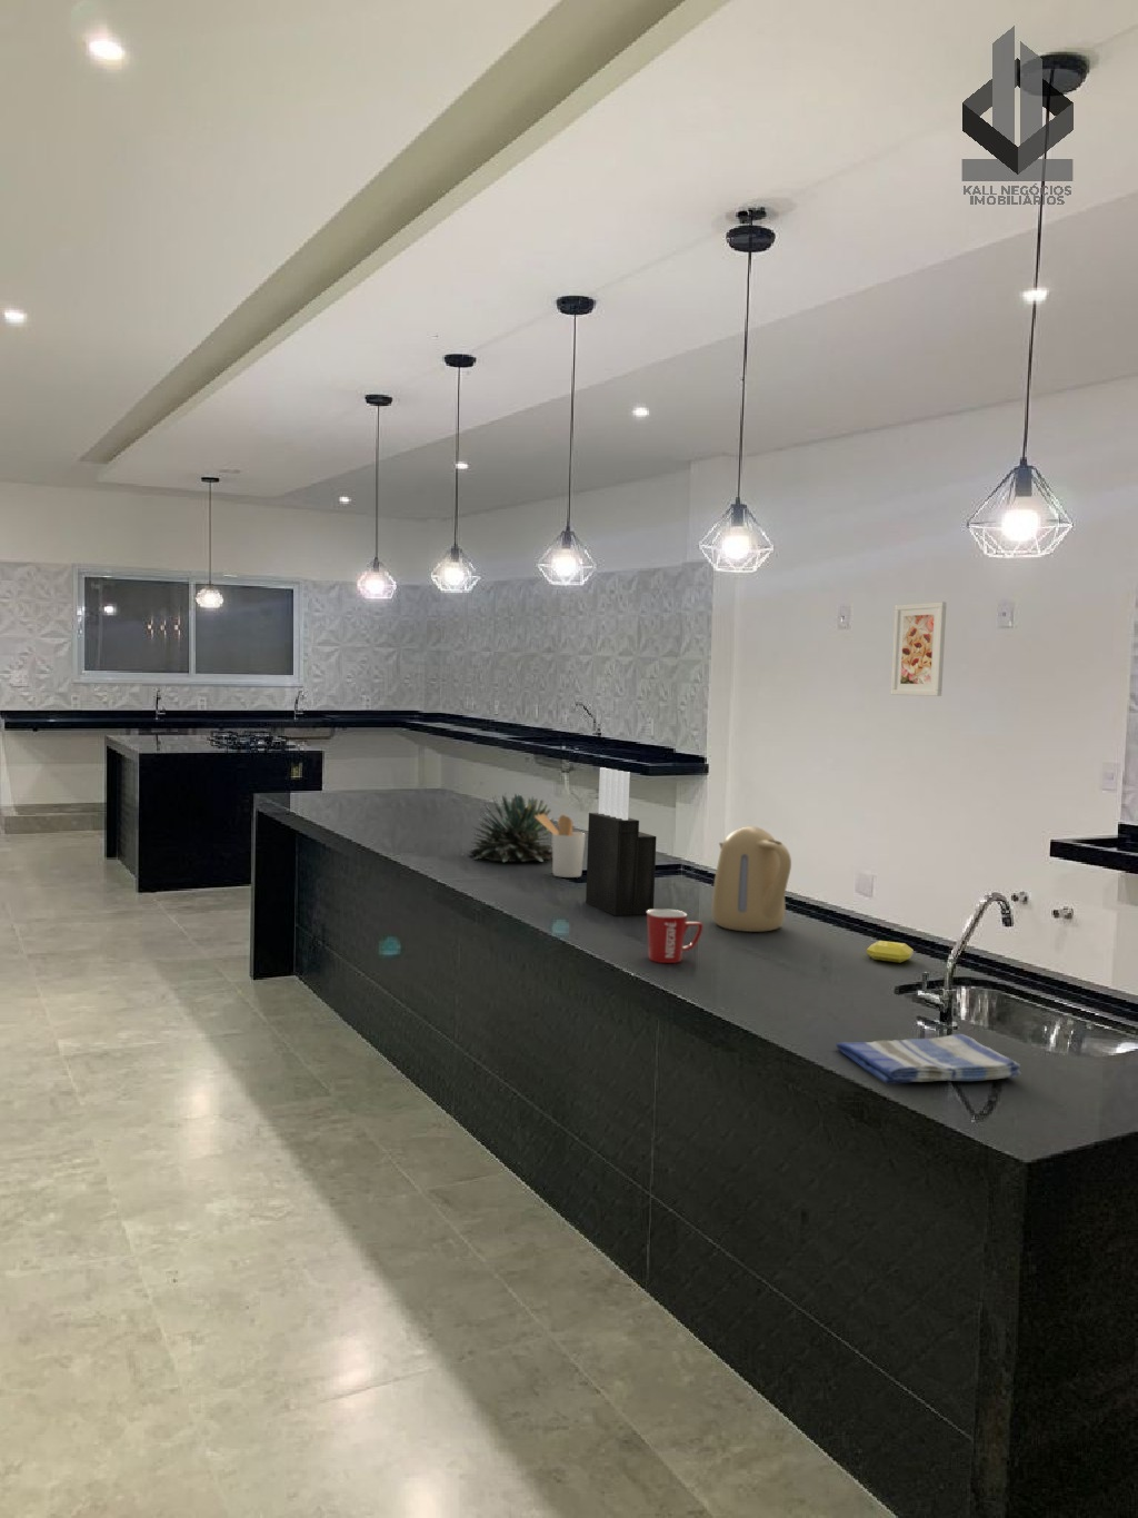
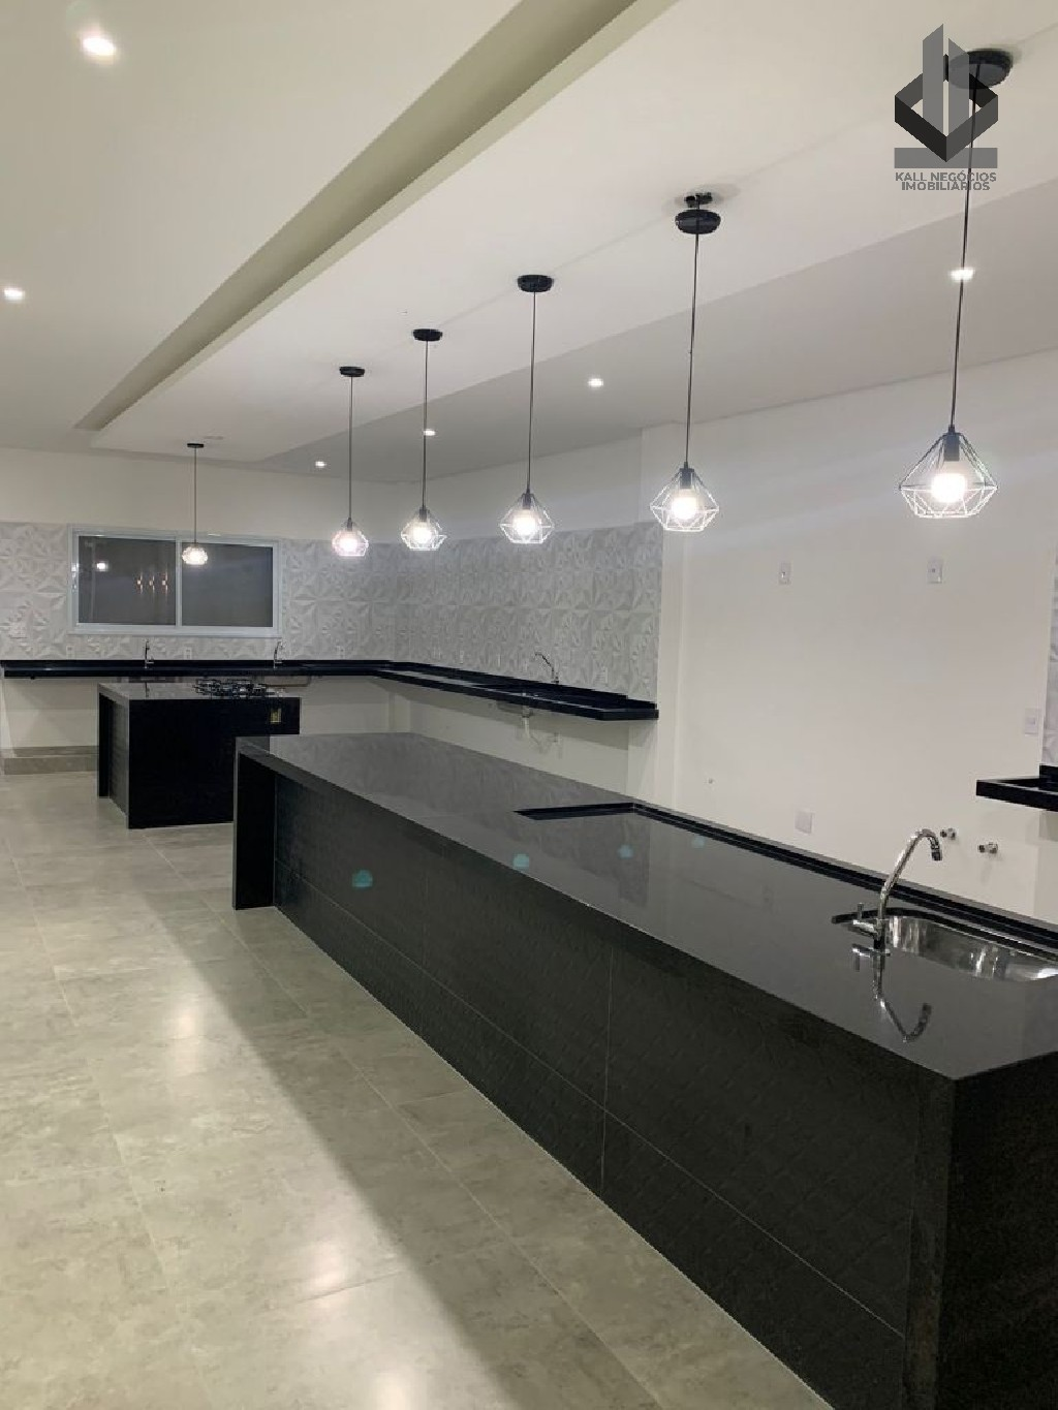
- kettle [710,825,793,933]
- utensil holder [534,815,587,878]
- knife block [585,767,657,916]
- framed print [891,601,947,697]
- succulent plant [466,792,556,862]
- soap bar [865,940,914,964]
- mug [646,909,704,964]
- dish towel [834,1034,1021,1085]
